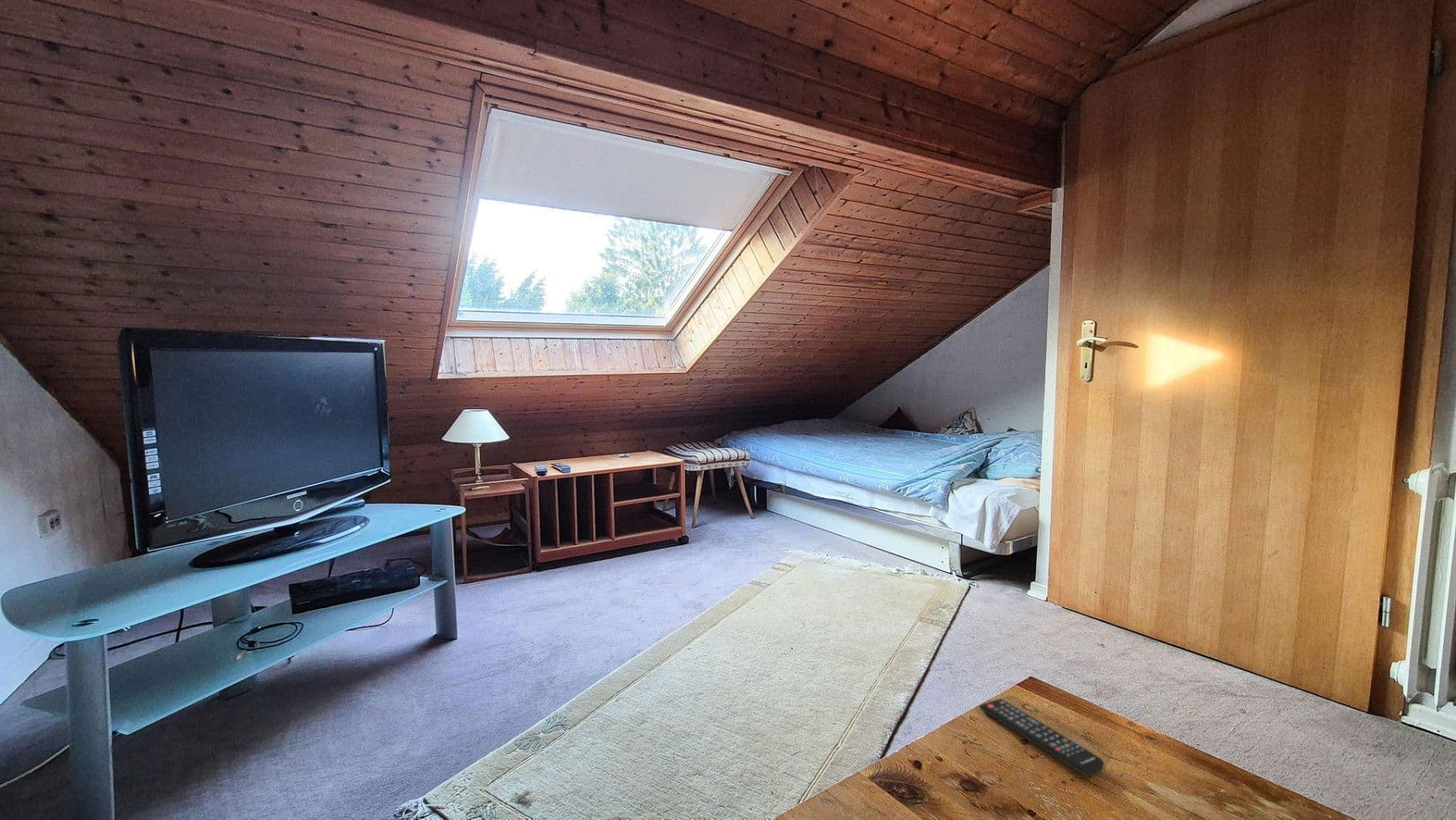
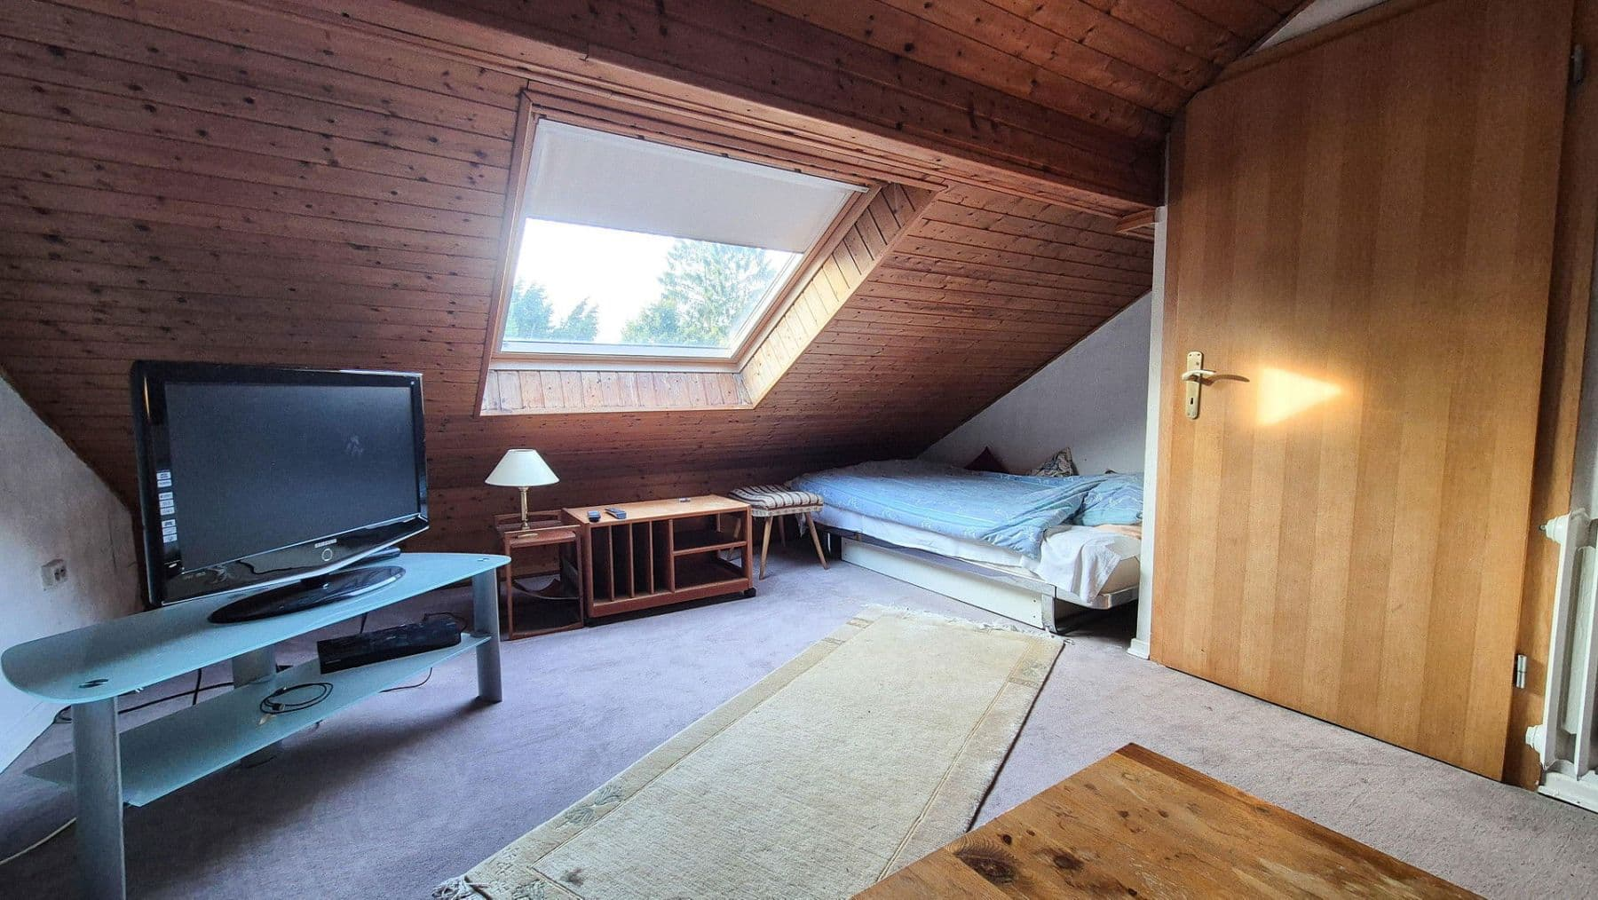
- remote control [979,698,1105,778]
